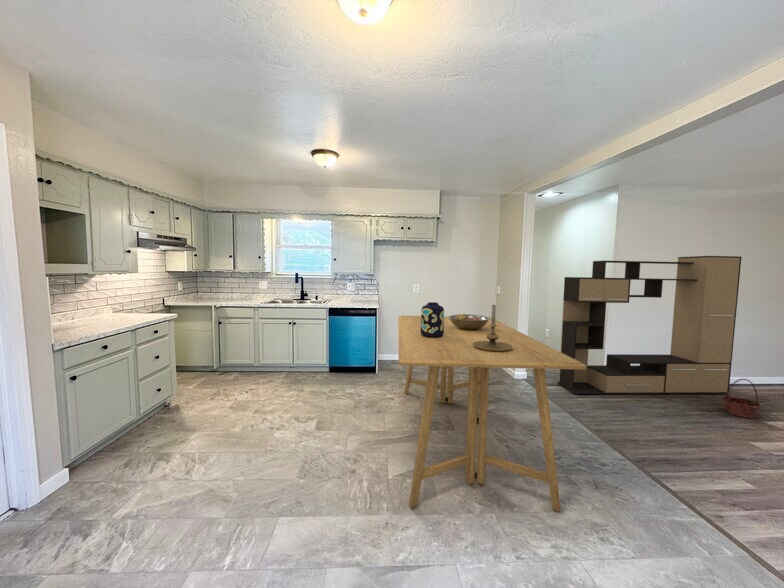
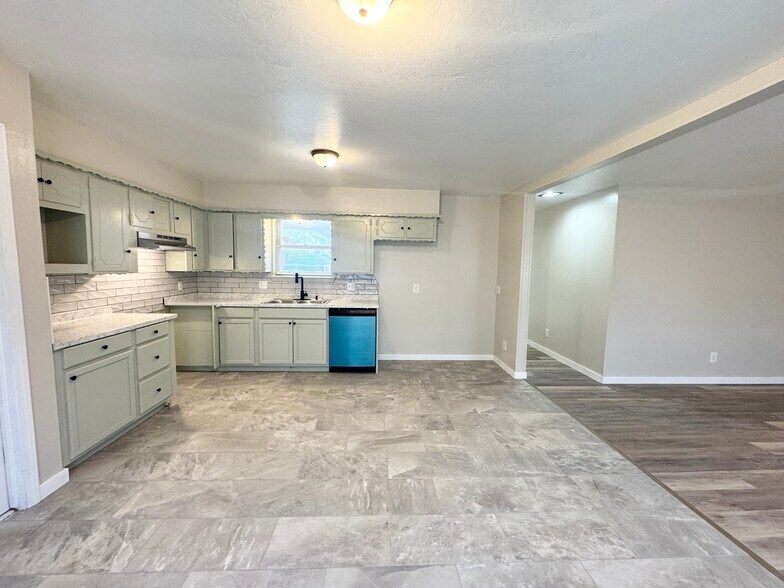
- fruit bowl [449,313,489,330]
- media console [556,255,743,395]
- vase [420,301,445,338]
- candle holder [473,304,513,351]
- dining table [397,315,586,513]
- basket [722,378,763,420]
